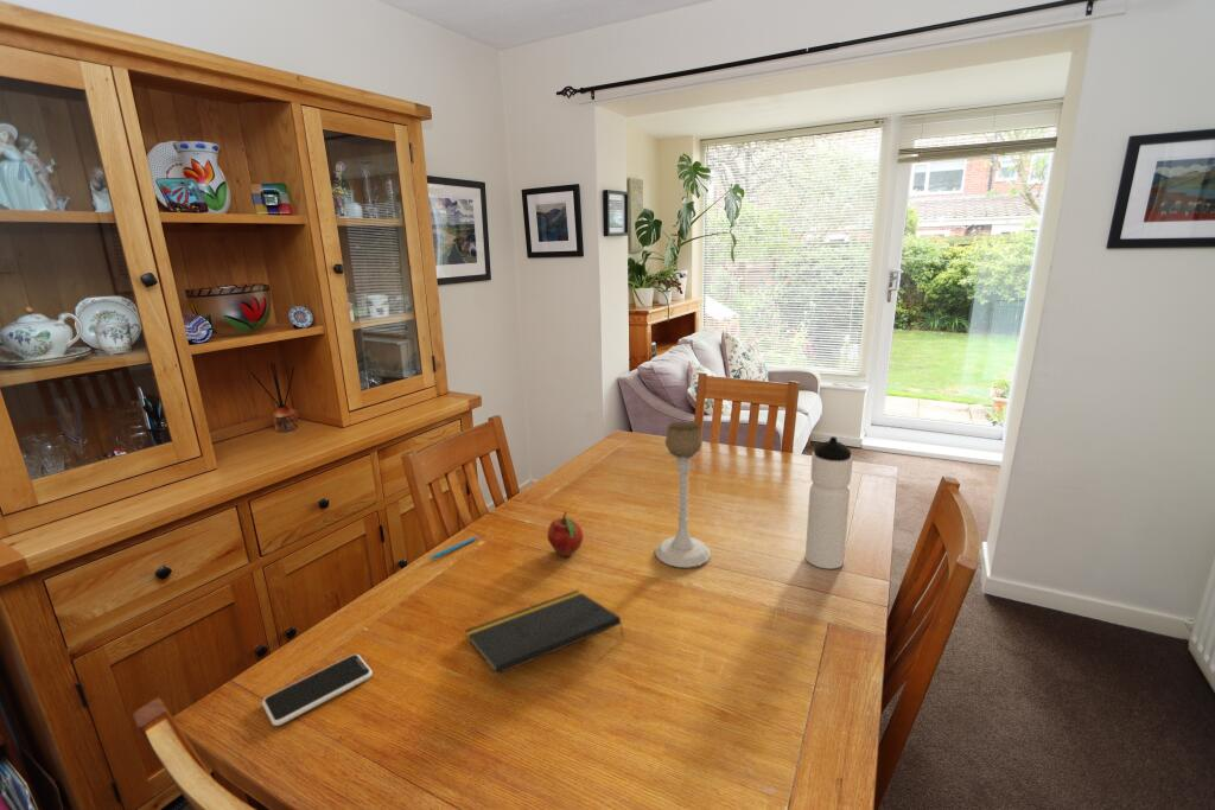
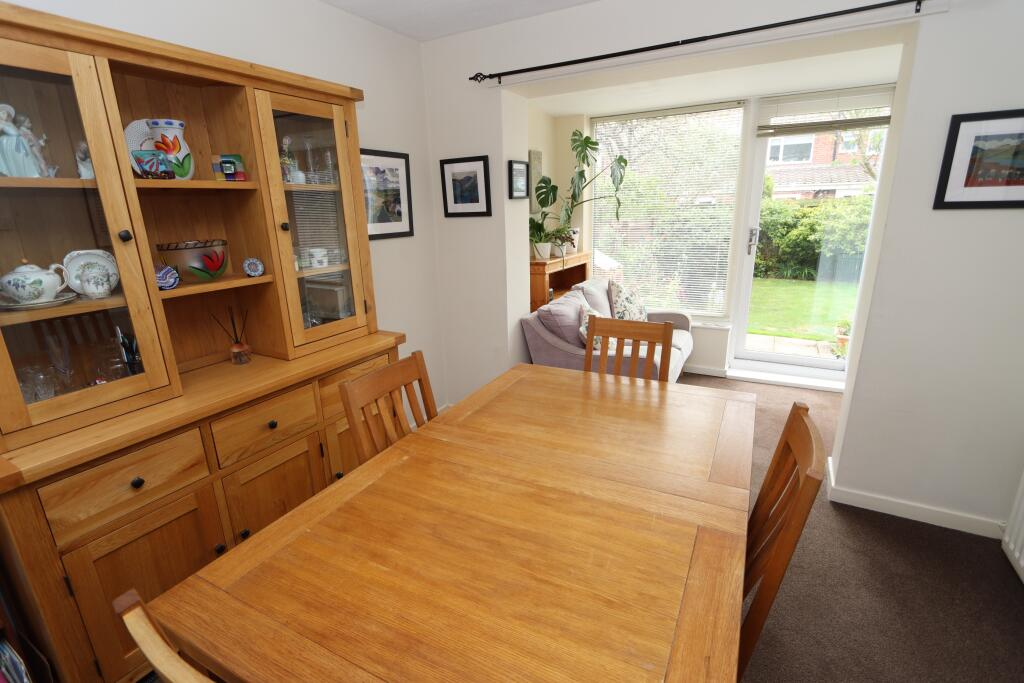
- water bottle [804,435,853,569]
- smartphone [261,653,374,727]
- fruit [546,510,585,557]
- candle holder [655,420,712,568]
- notepad [464,589,625,676]
- pen [428,535,479,561]
